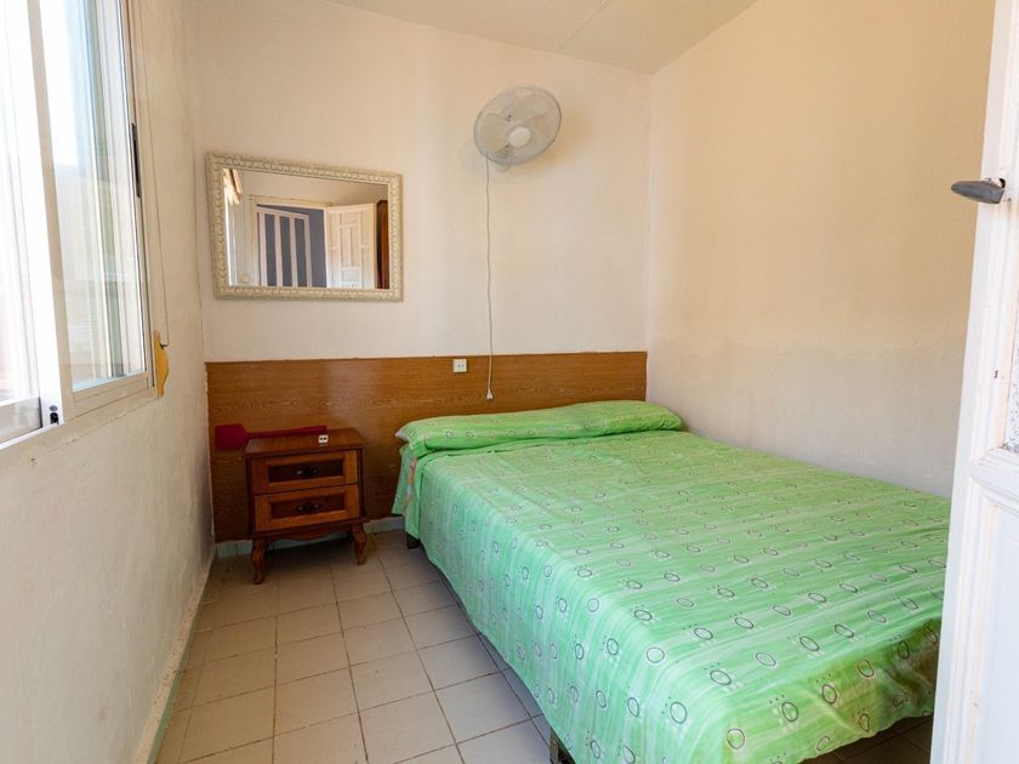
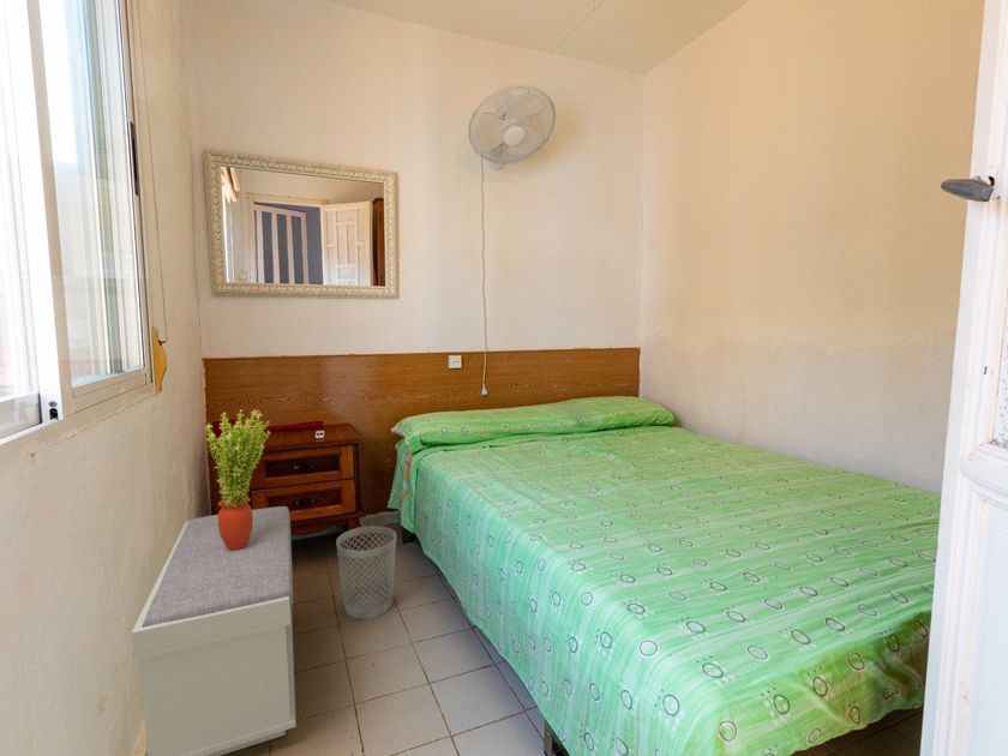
+ potted plant [204,408,272,550]
+ wastebasket [335,524,397,620]
+ bench [131,505,296,756]
